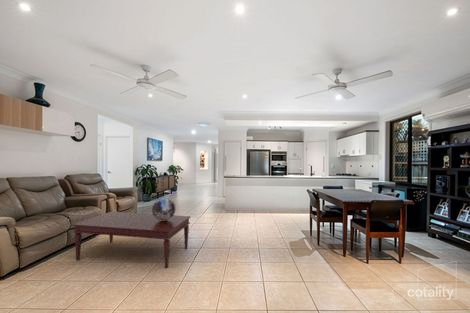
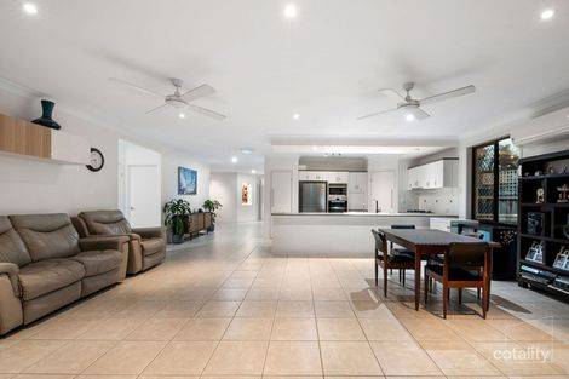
- decorative sphere [151,197,176,221]
- coffee table [71,211,192,269]
